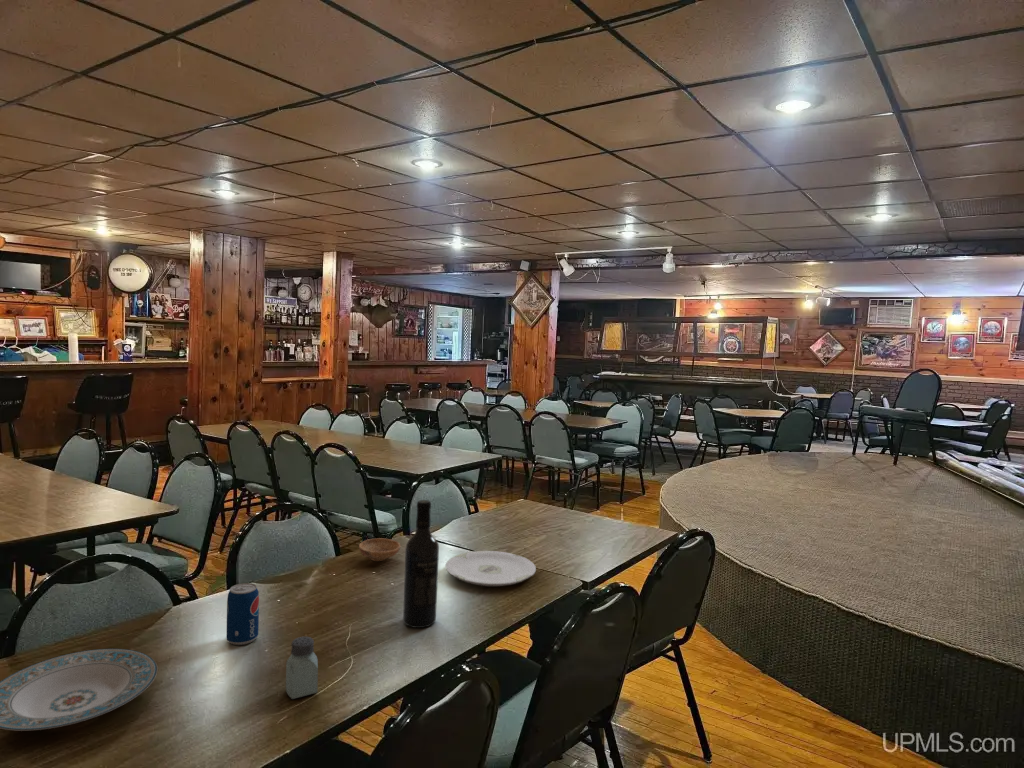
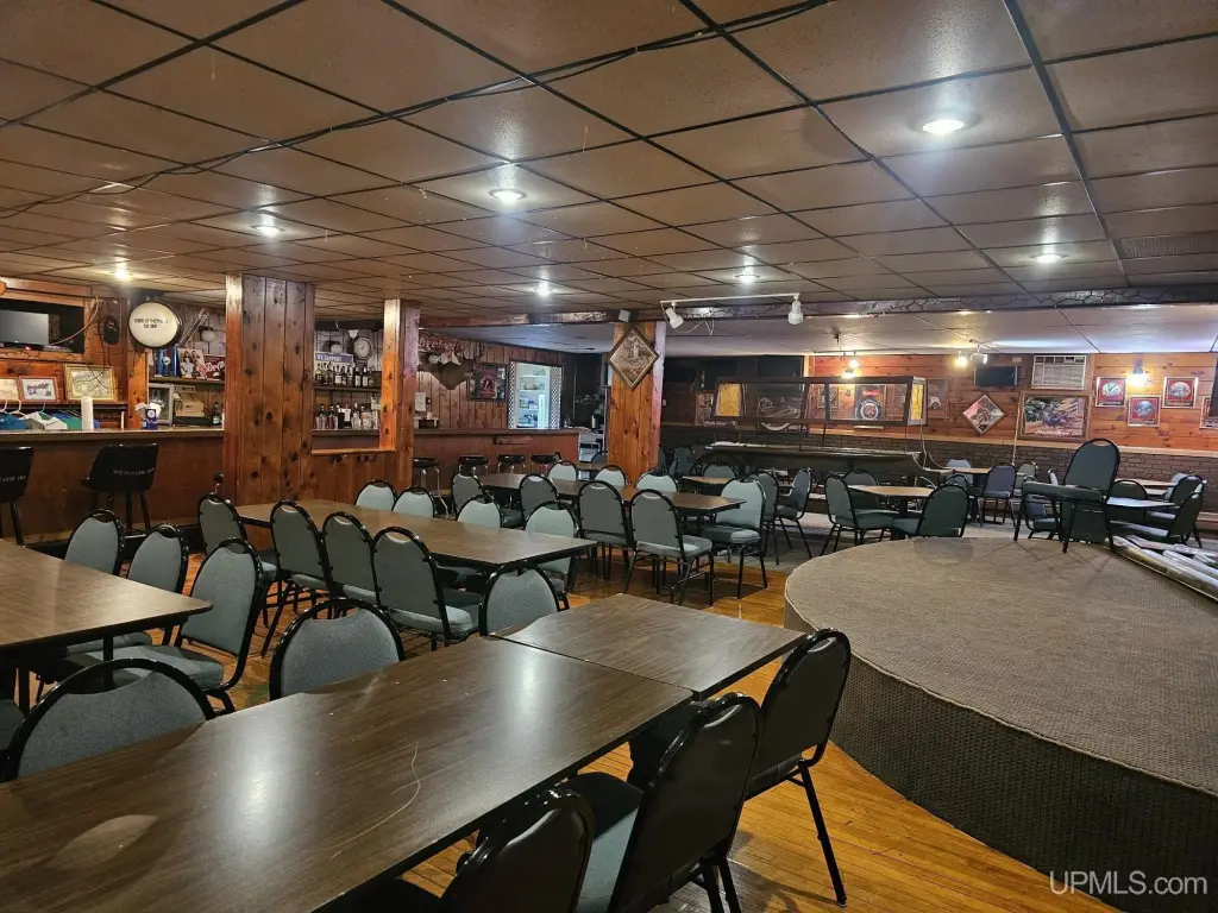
- bowl [358,537,401,562]
- saltshaker [285,636,319,700]
- plate [0,648,158,732]
- plate [445,550,537,587]
- wine bottle [402,499,440,629]
- beverage can [225,582,260,646]
